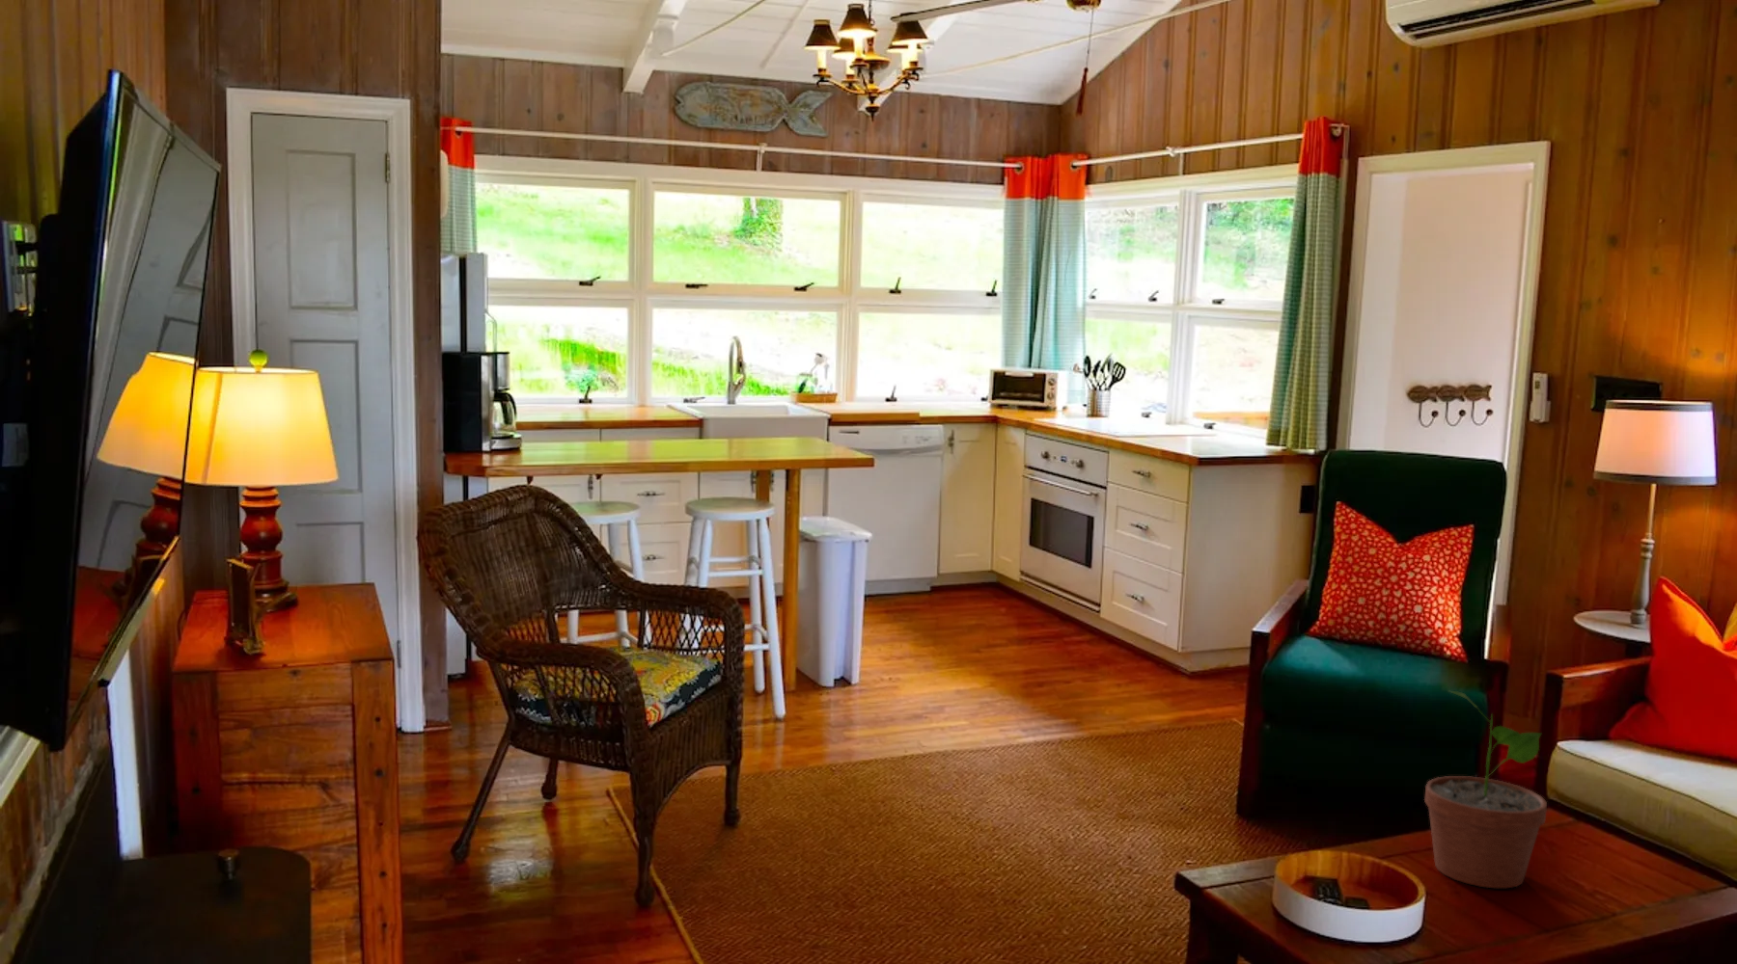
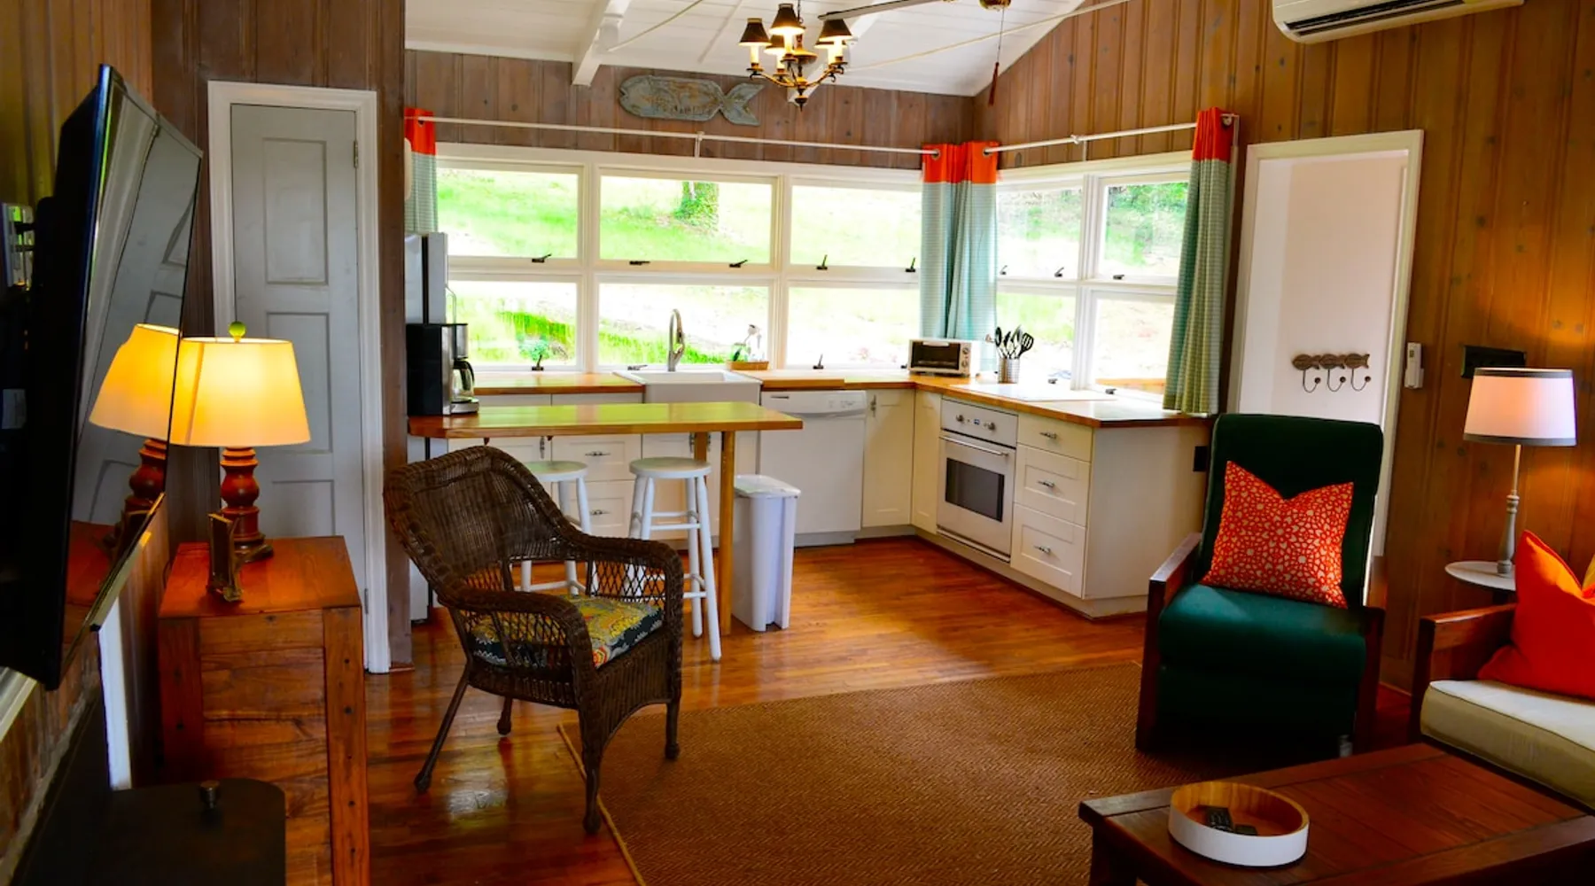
- potted plant [1423,690,1548,889]
